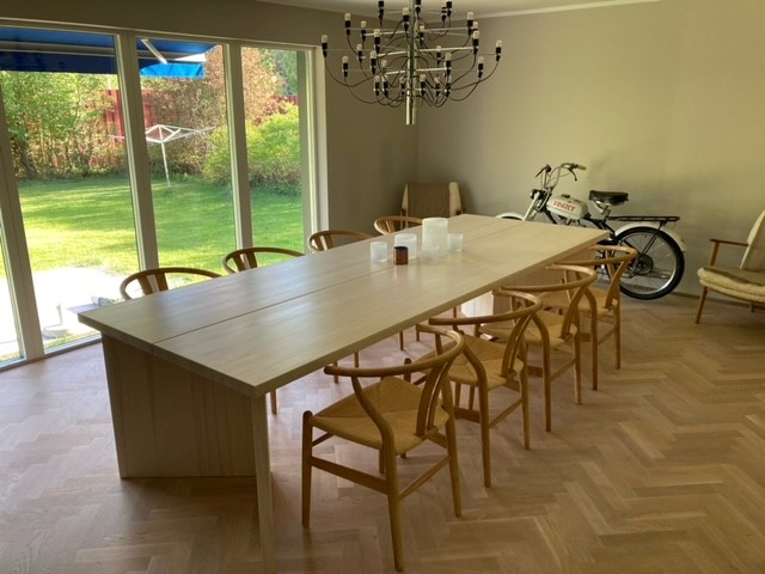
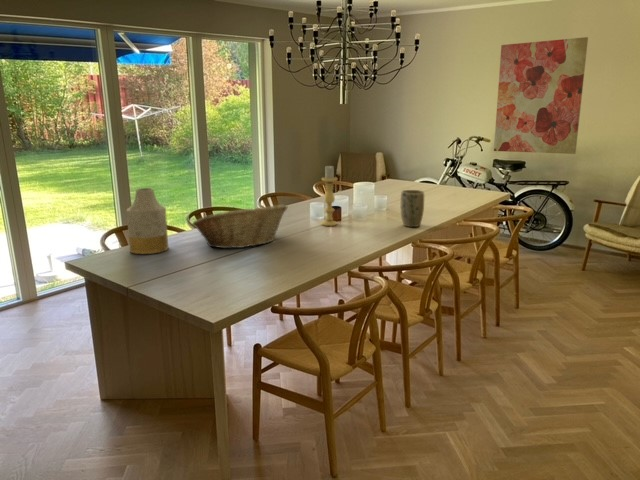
+ plant pot [400,189,425,228]
+ candle holder [320,164,339,227]
+ vase [126,187,169,255]
+ fruit basket [191,203,288,249]
+ wall art [493,36,589,155]
